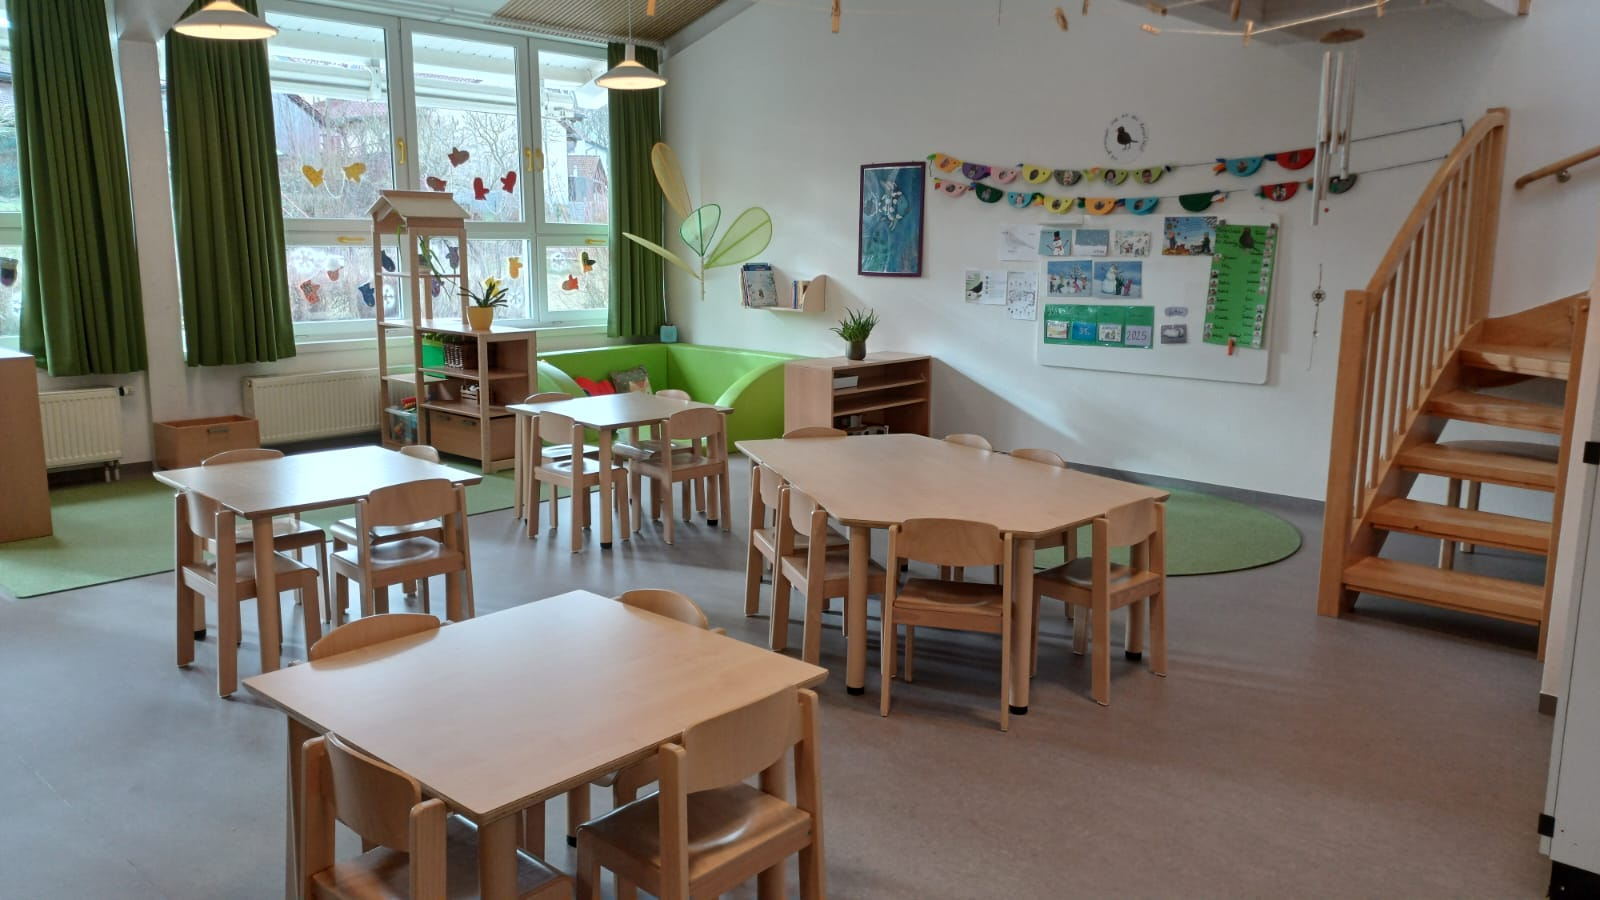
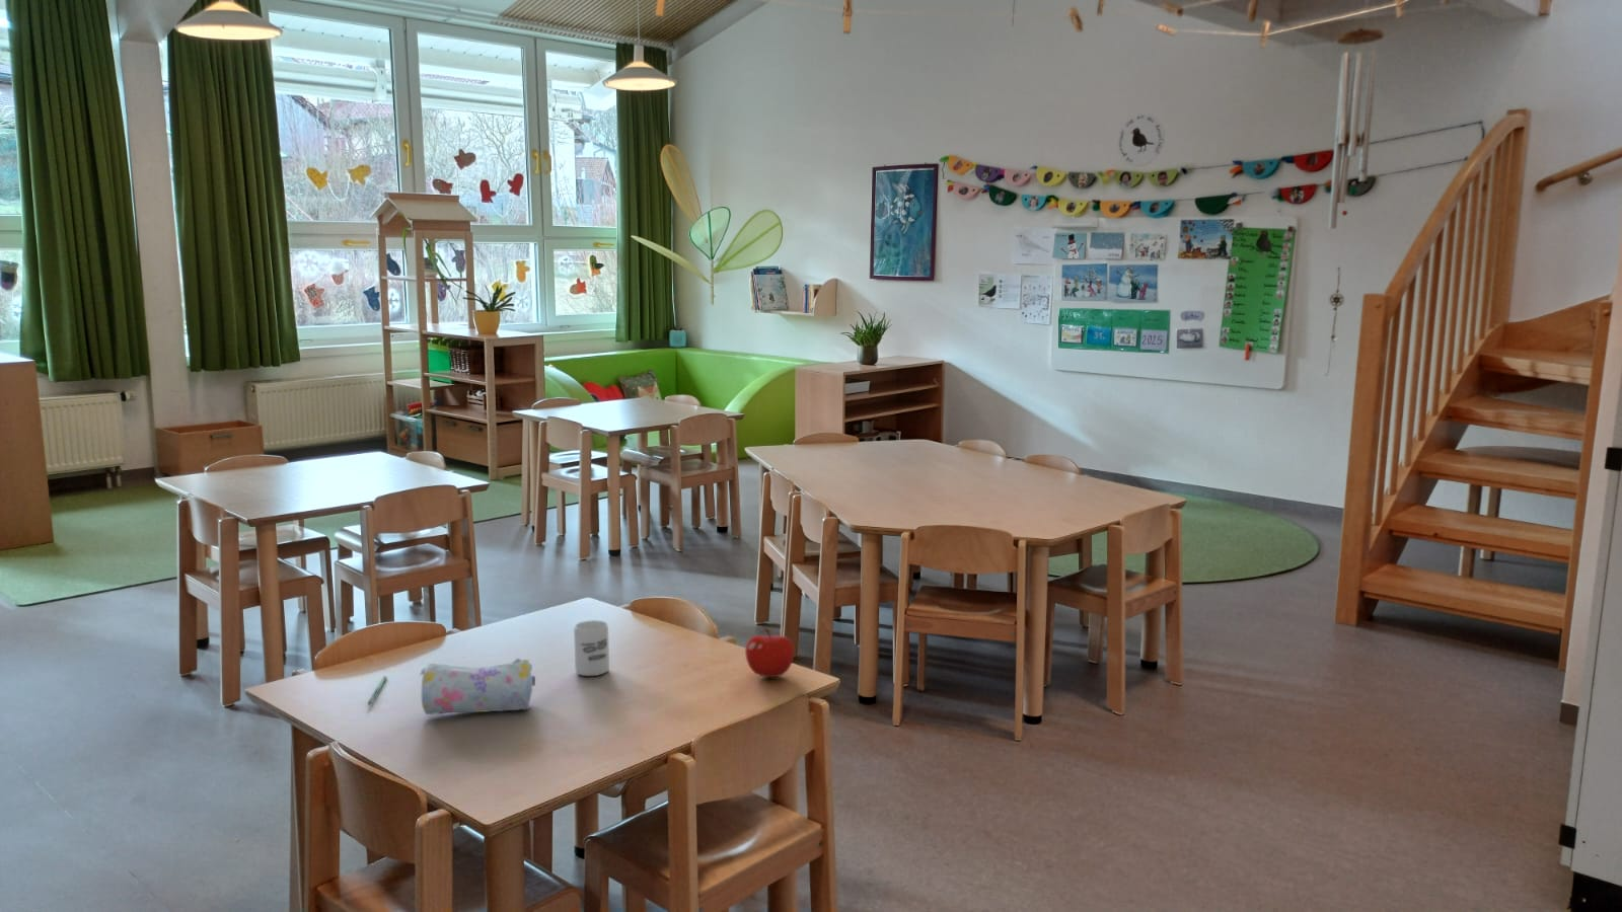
+ pencil case [419,658,536,715]
+ fruit [744,627,794,678]
+ pen [367,675,389,706]
+ cup [573,619,610,677]
